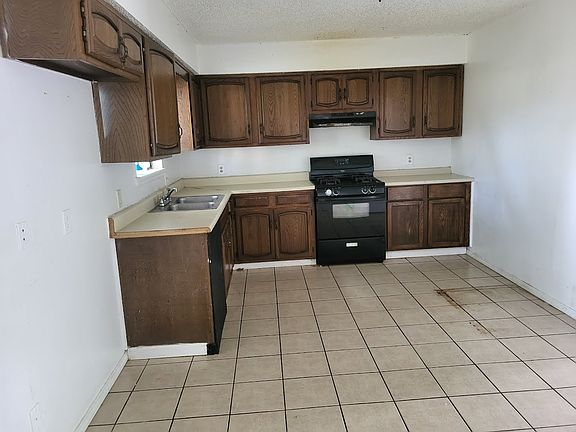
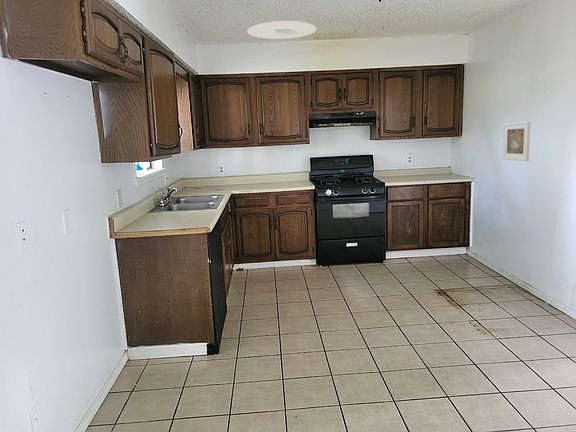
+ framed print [501,120,532,162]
+ ceiling light [246,20,317,40]
